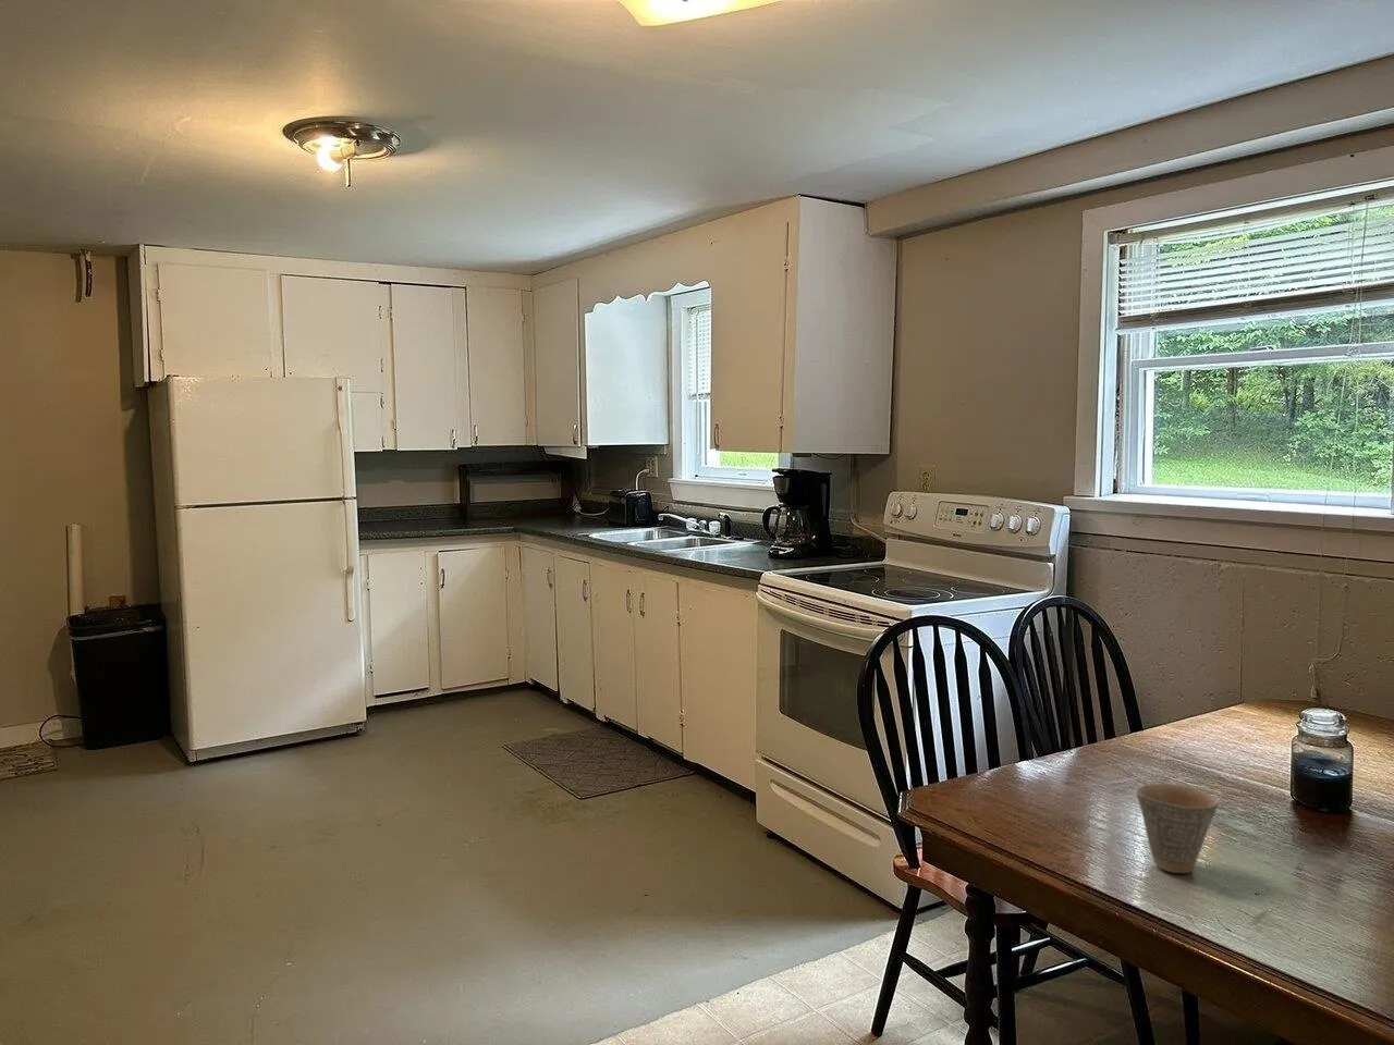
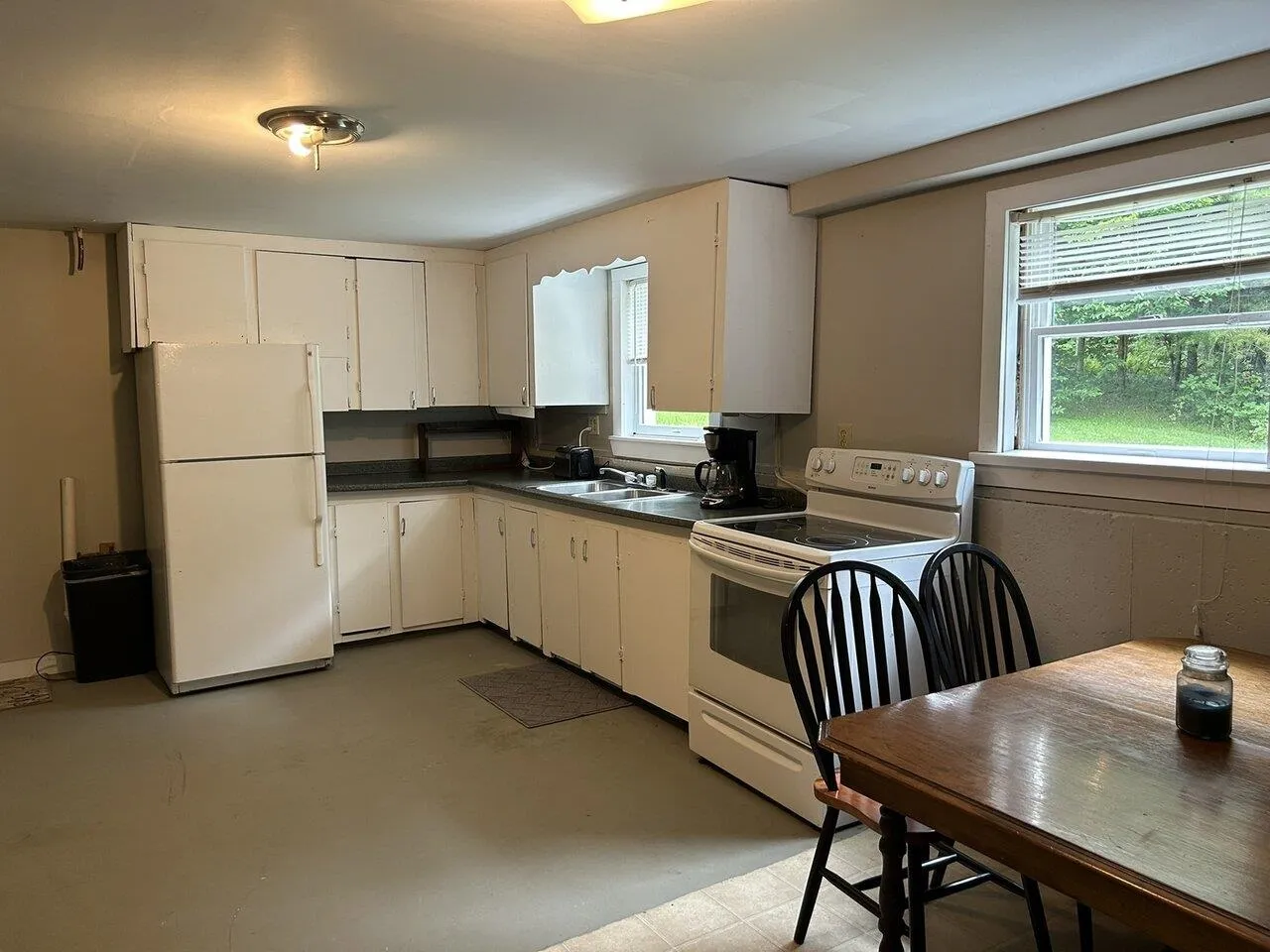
- cup [1135,783,1219,874]
